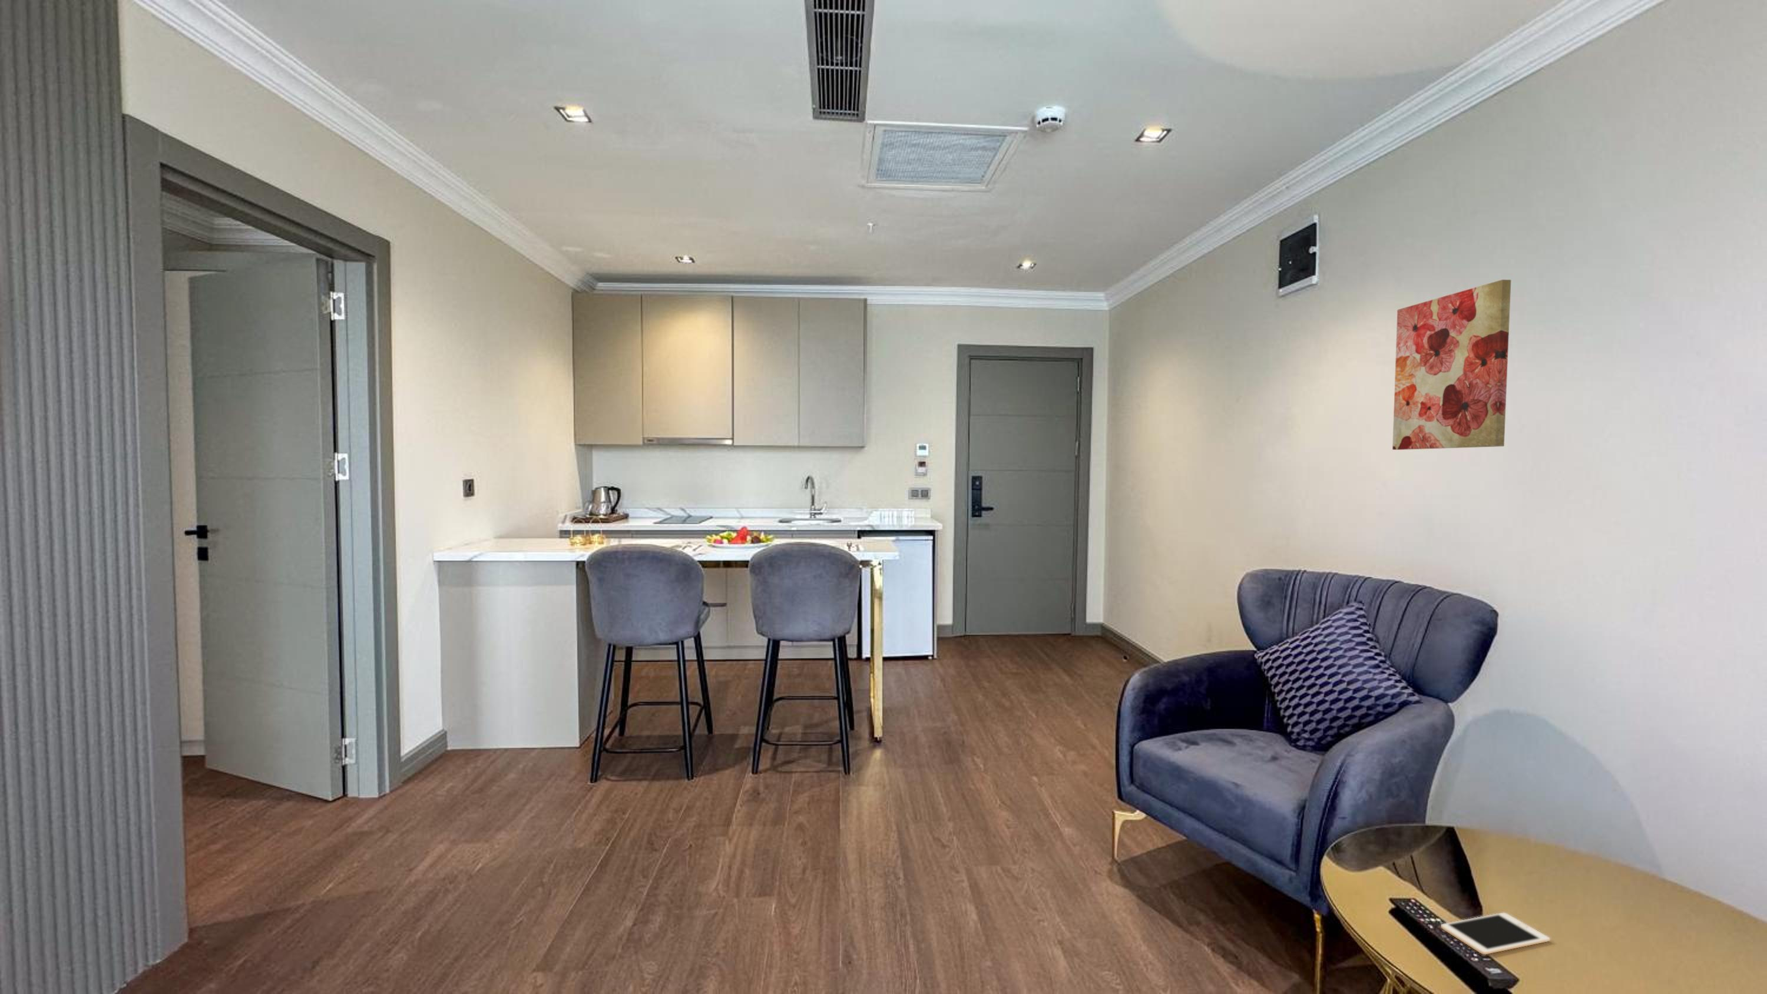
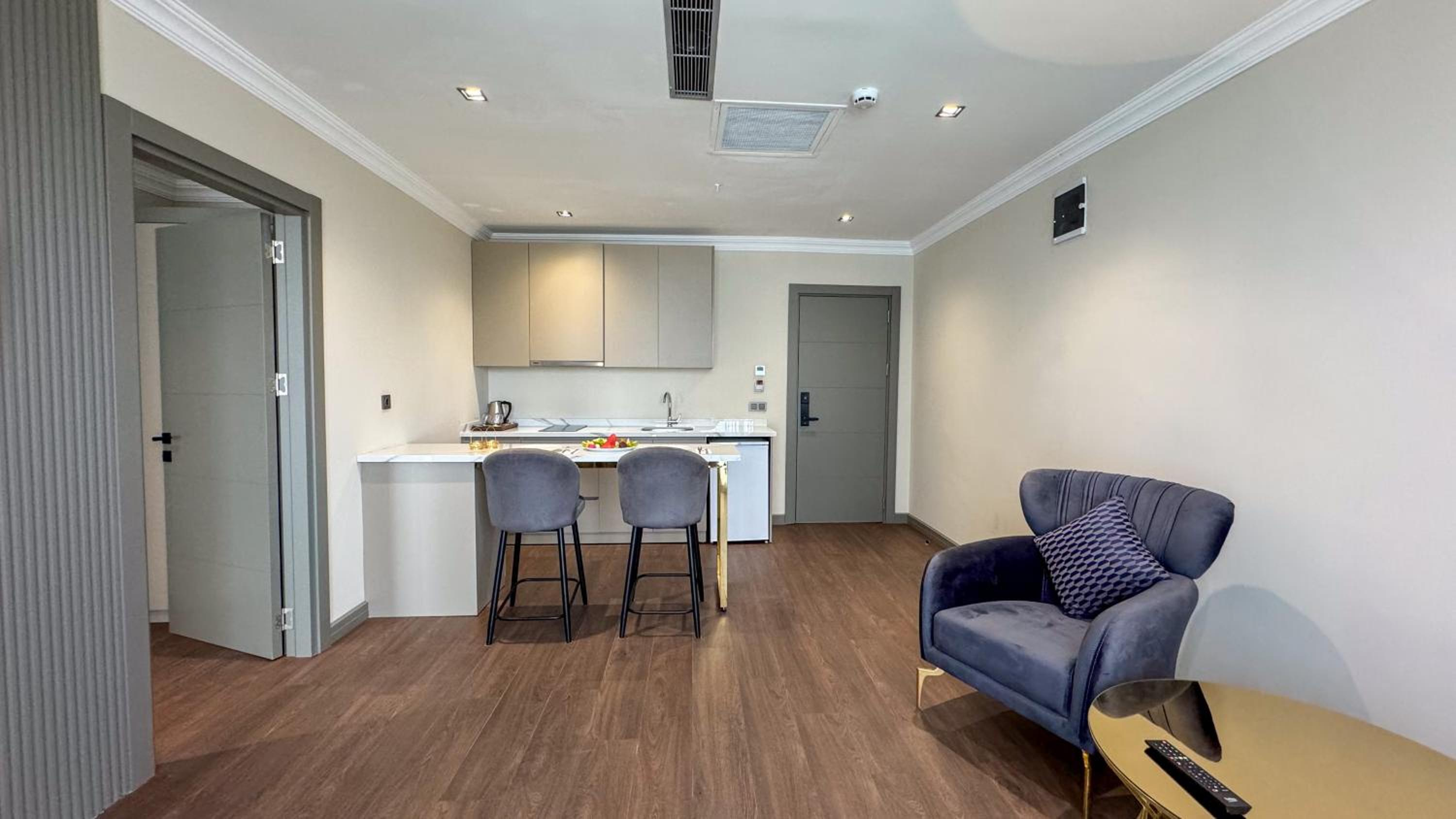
- cell phone [1441,913,1551,955]
- wall art [1392,279,1511,450]
